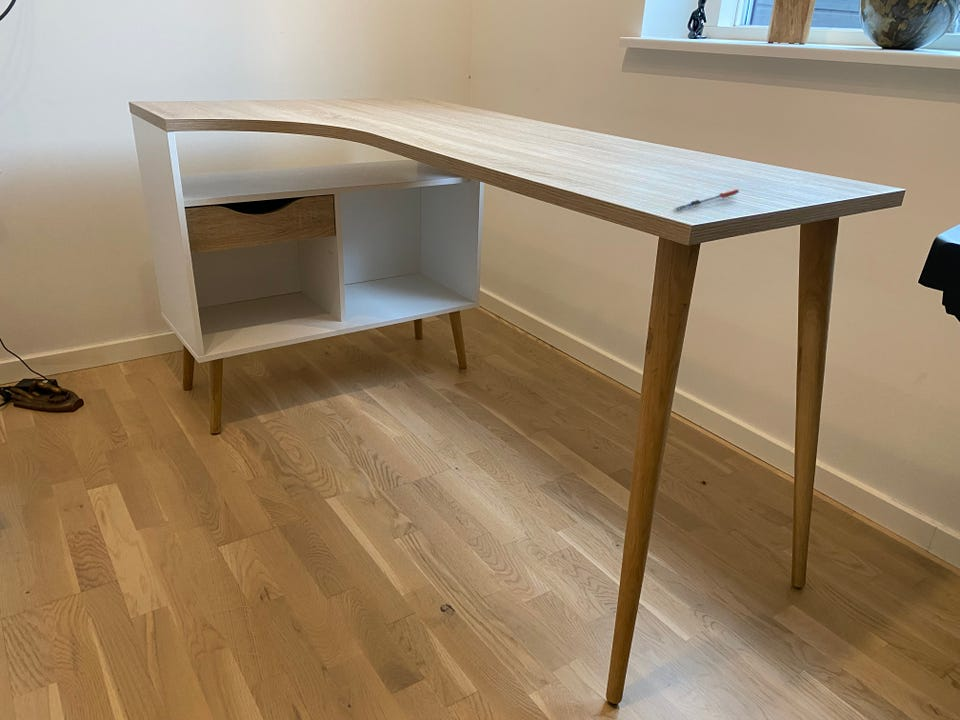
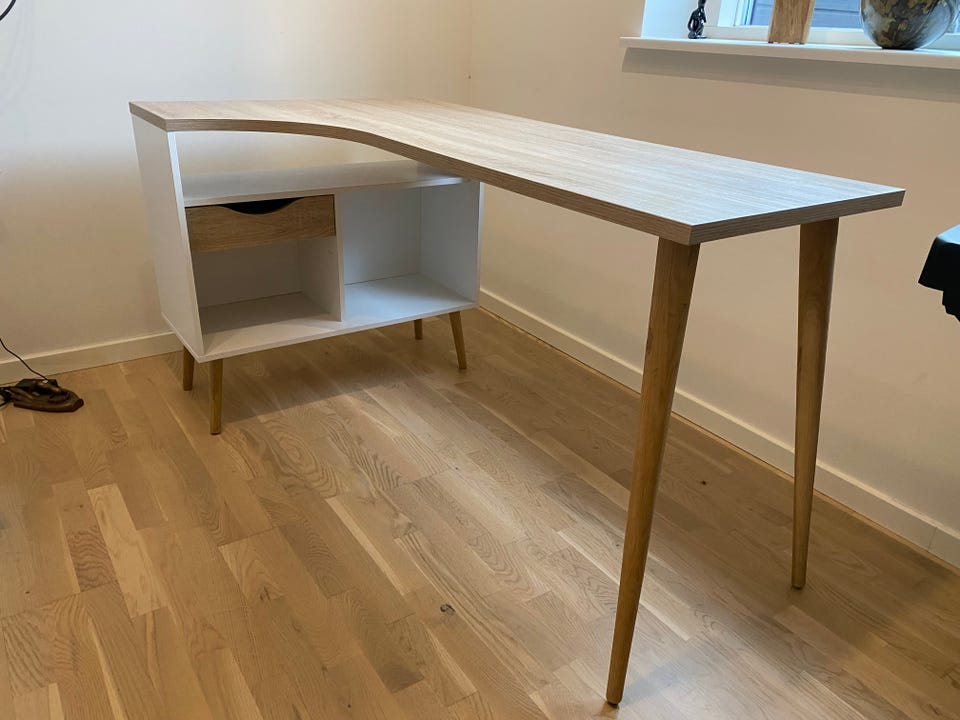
- pen [673,188,740,211]
